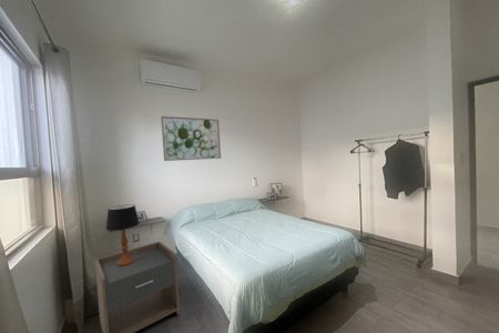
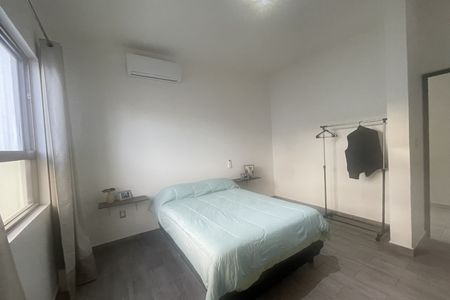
- table lamp [105,203,140,266]
- wall art [160,115,222,162]
- nightstand [94,241,181,333]
